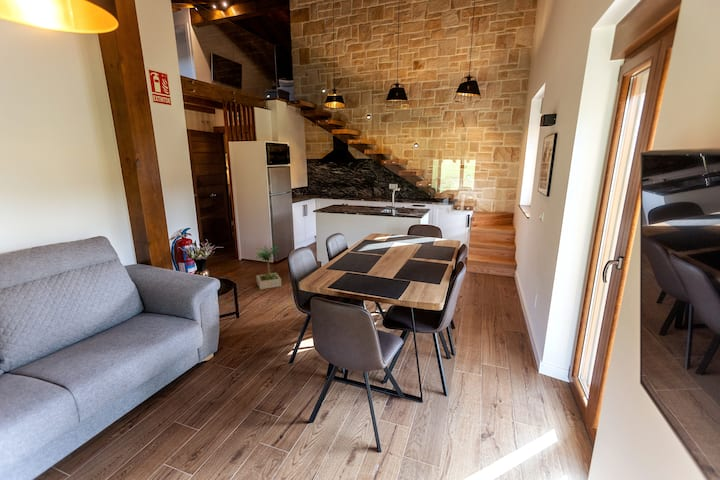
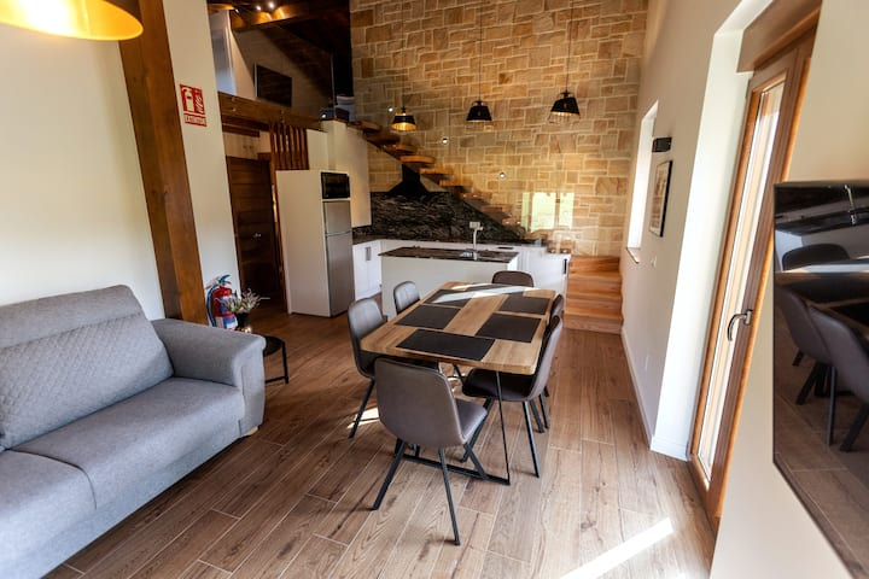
- potted plant [255,245,282,290]
